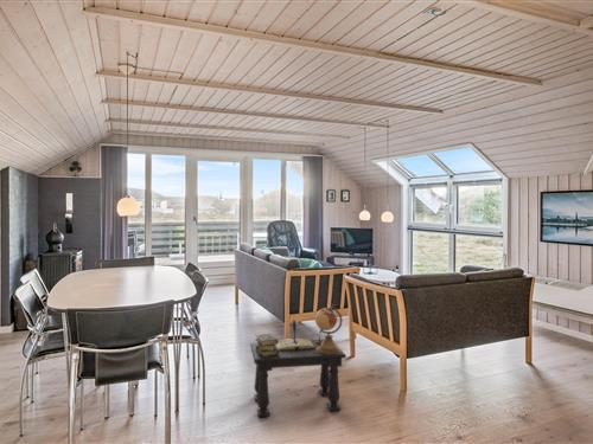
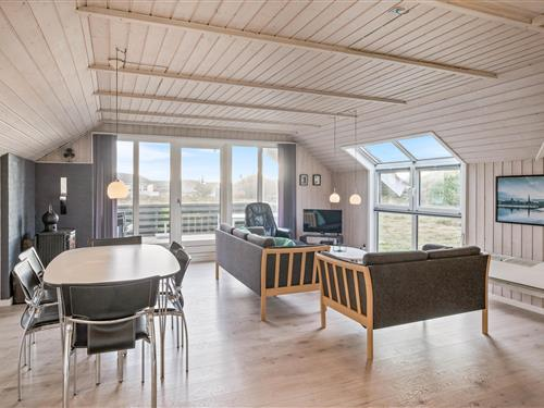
- side table [249,303,347,418]
